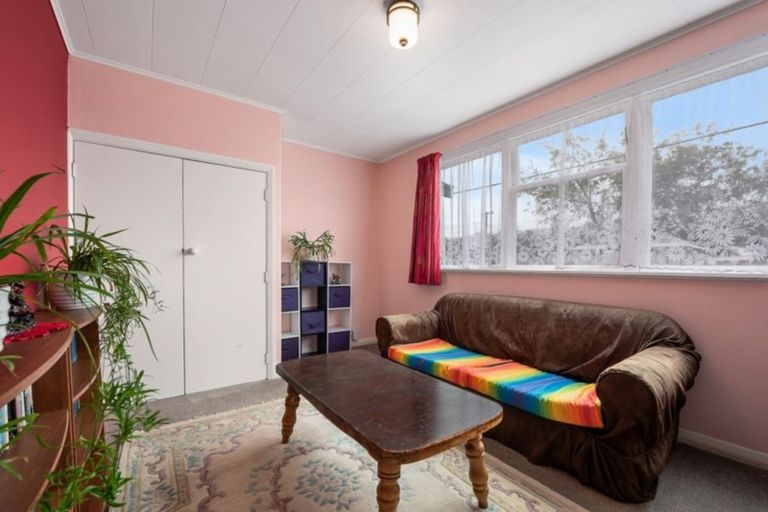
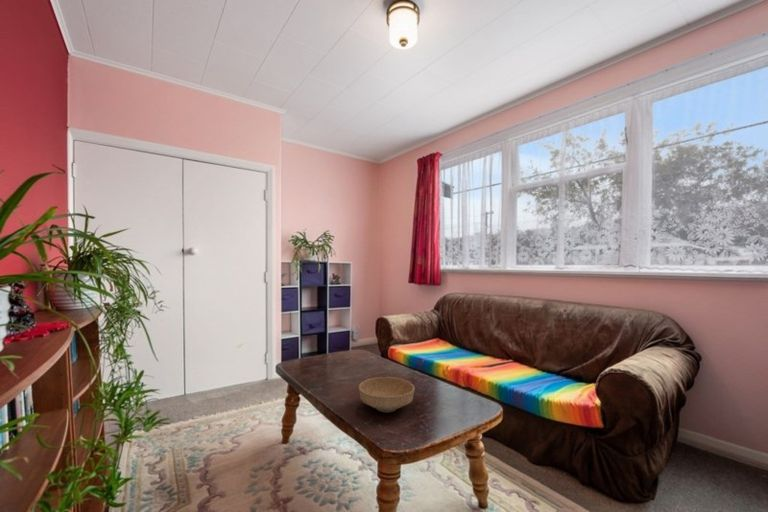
+ bowl [358,376,416,413]
